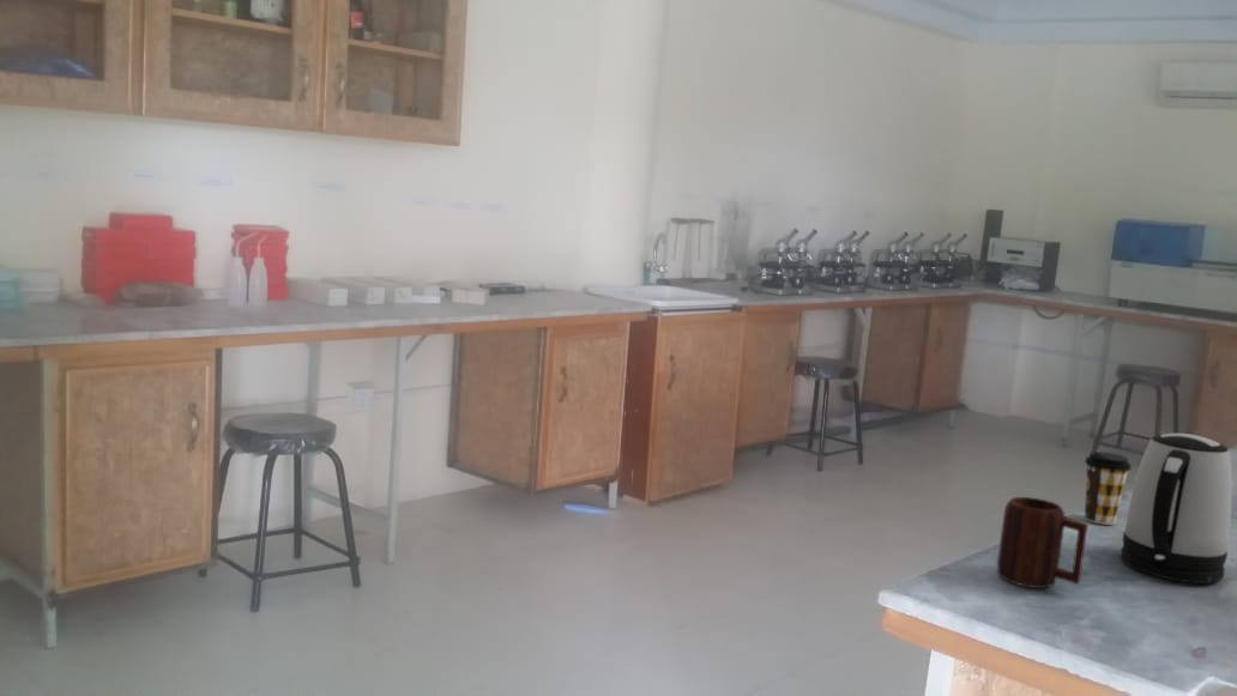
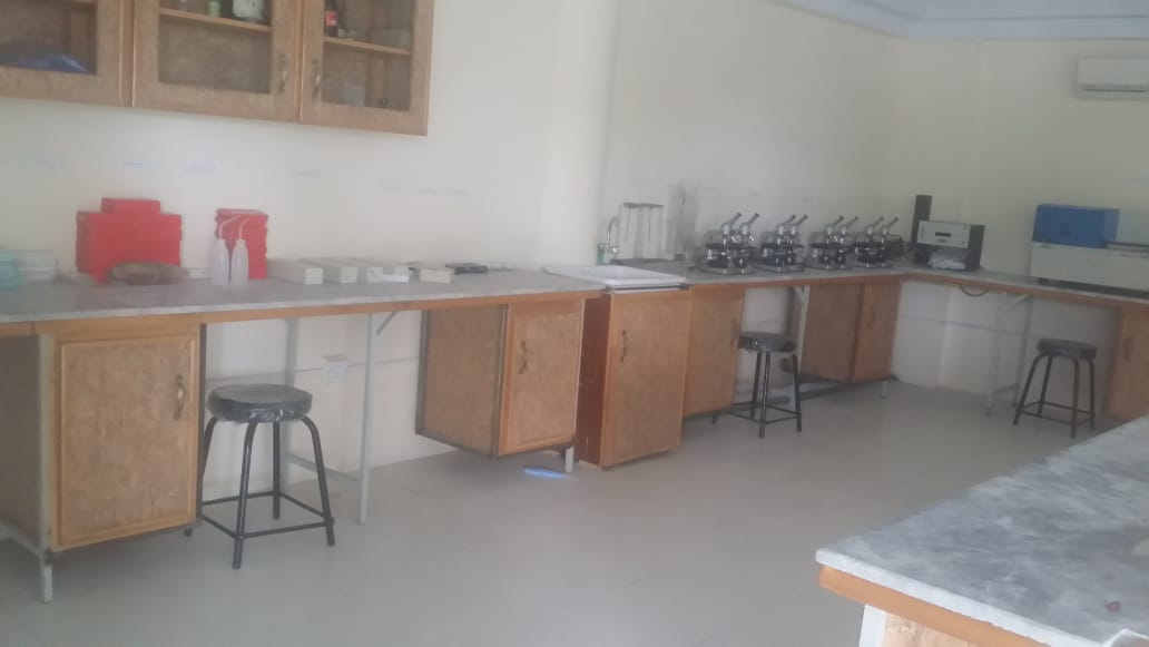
- kettle [1120,432,1233,585]
- coffee cup [1084,450,1133,526]
- mug [996,496,1088,589]
